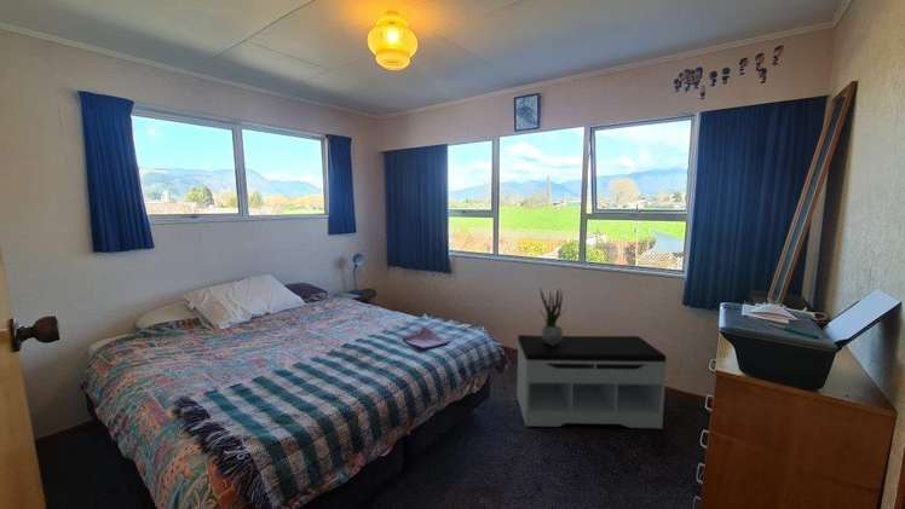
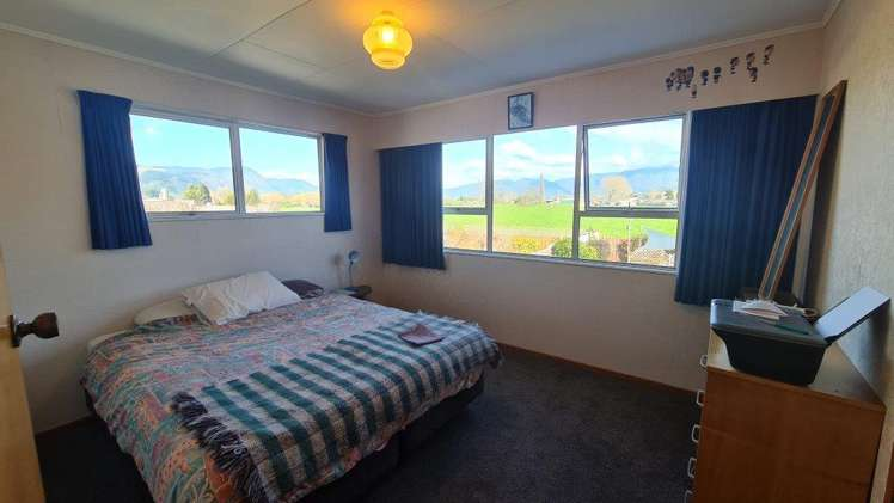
- potted plant [536,287,566,346]
- bench [515,334,668,429]
